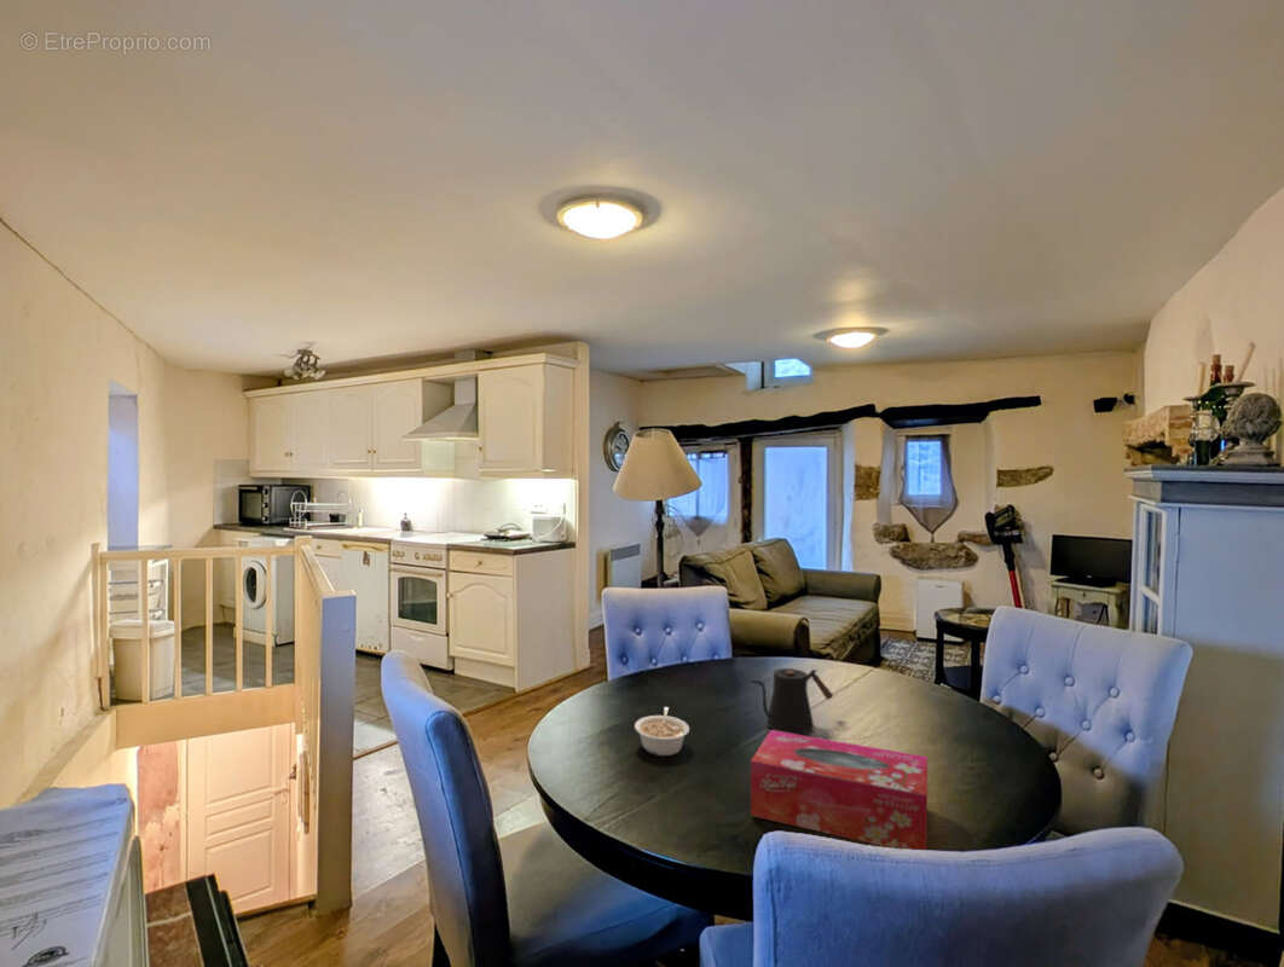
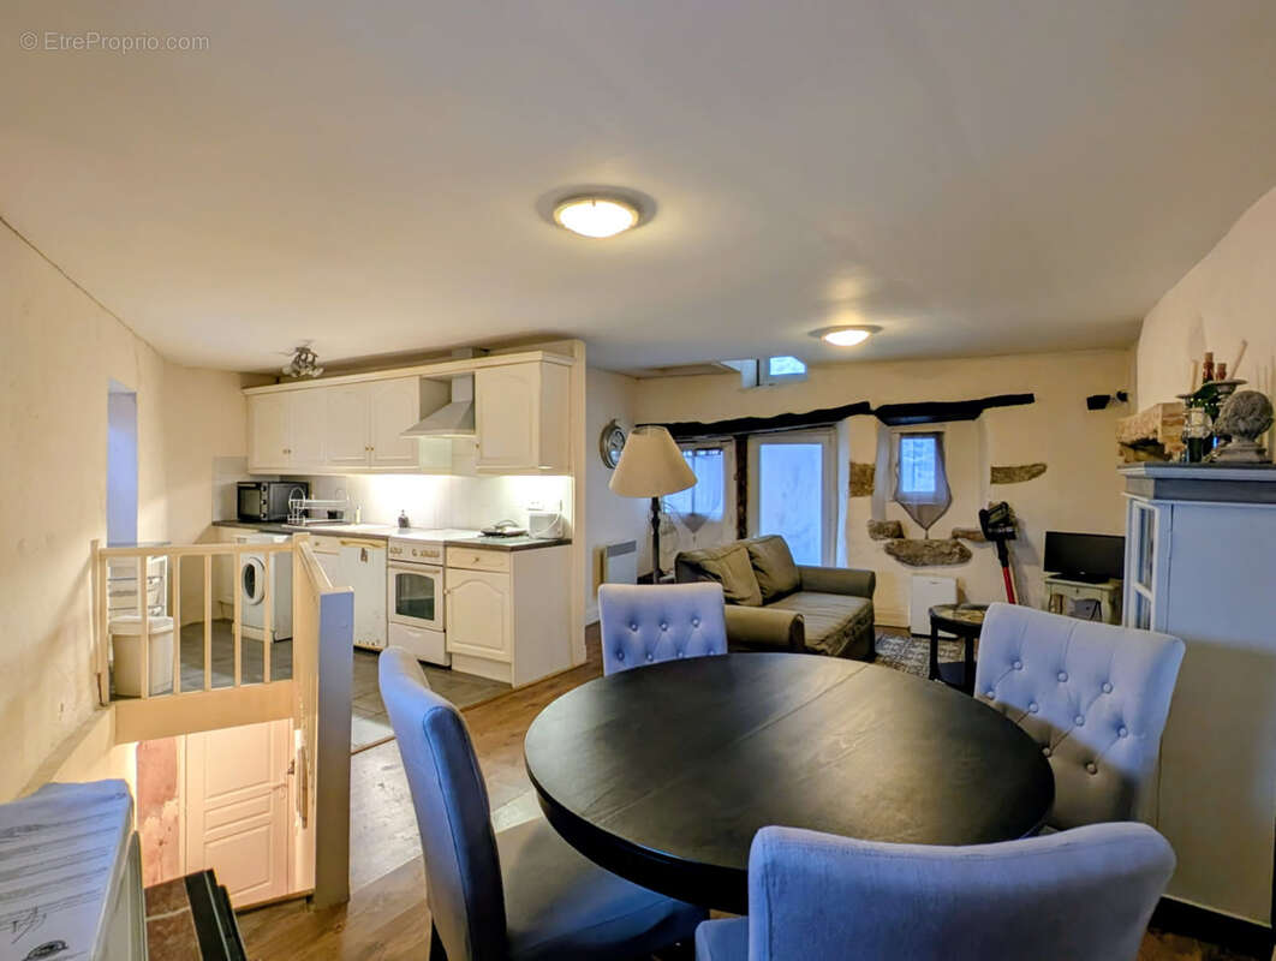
- legume [634,706,690,757]
- kettle [750,667,834,735]
- tissue box [750,729,929,851]
